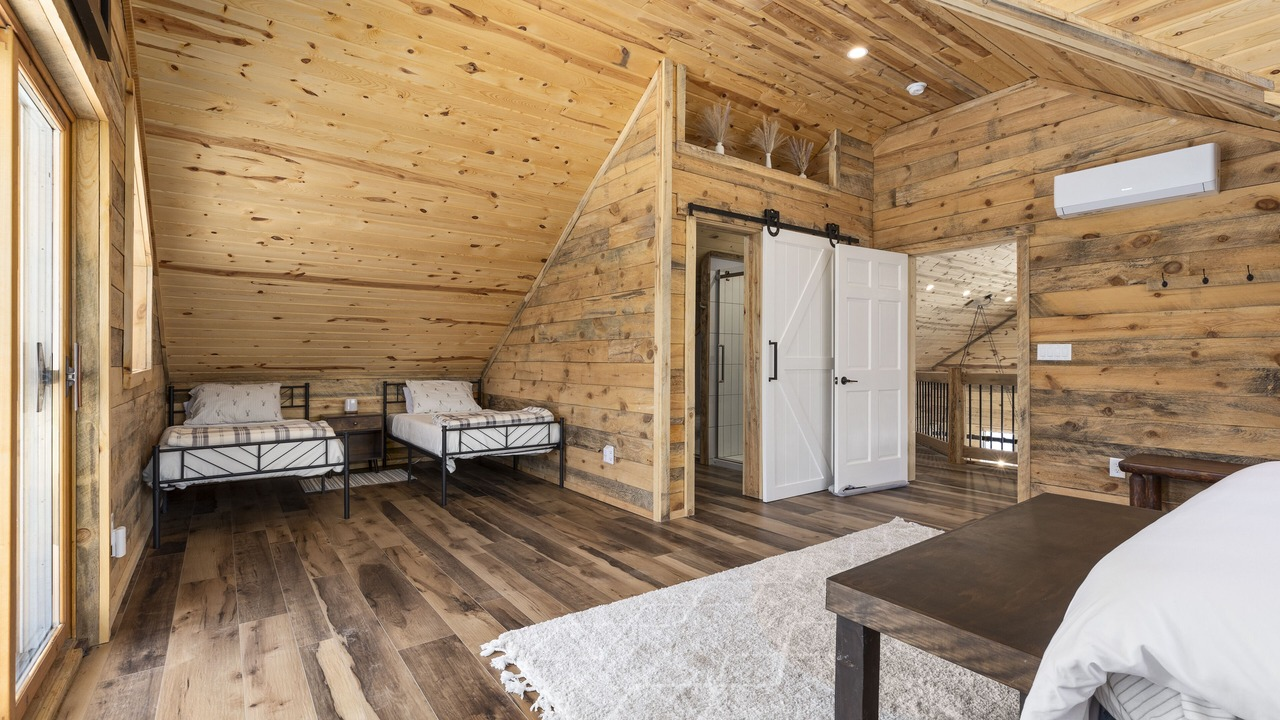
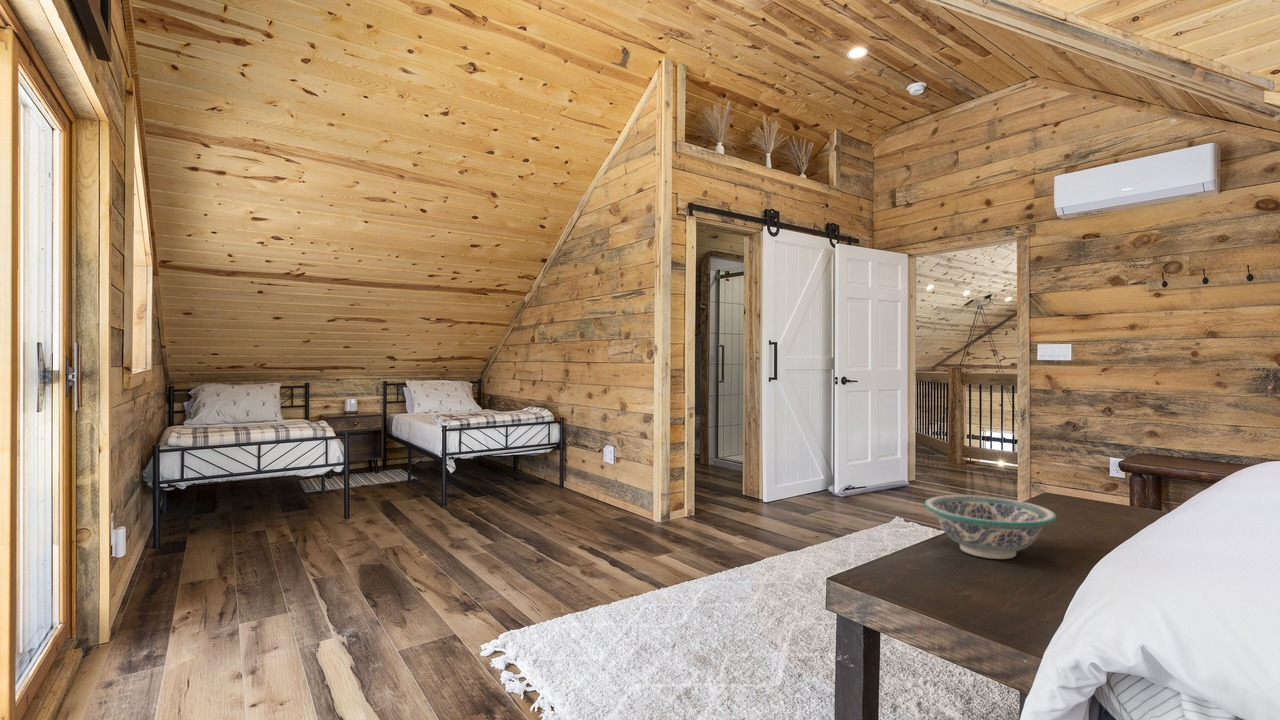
+ bowl [923,494,1058,560]
